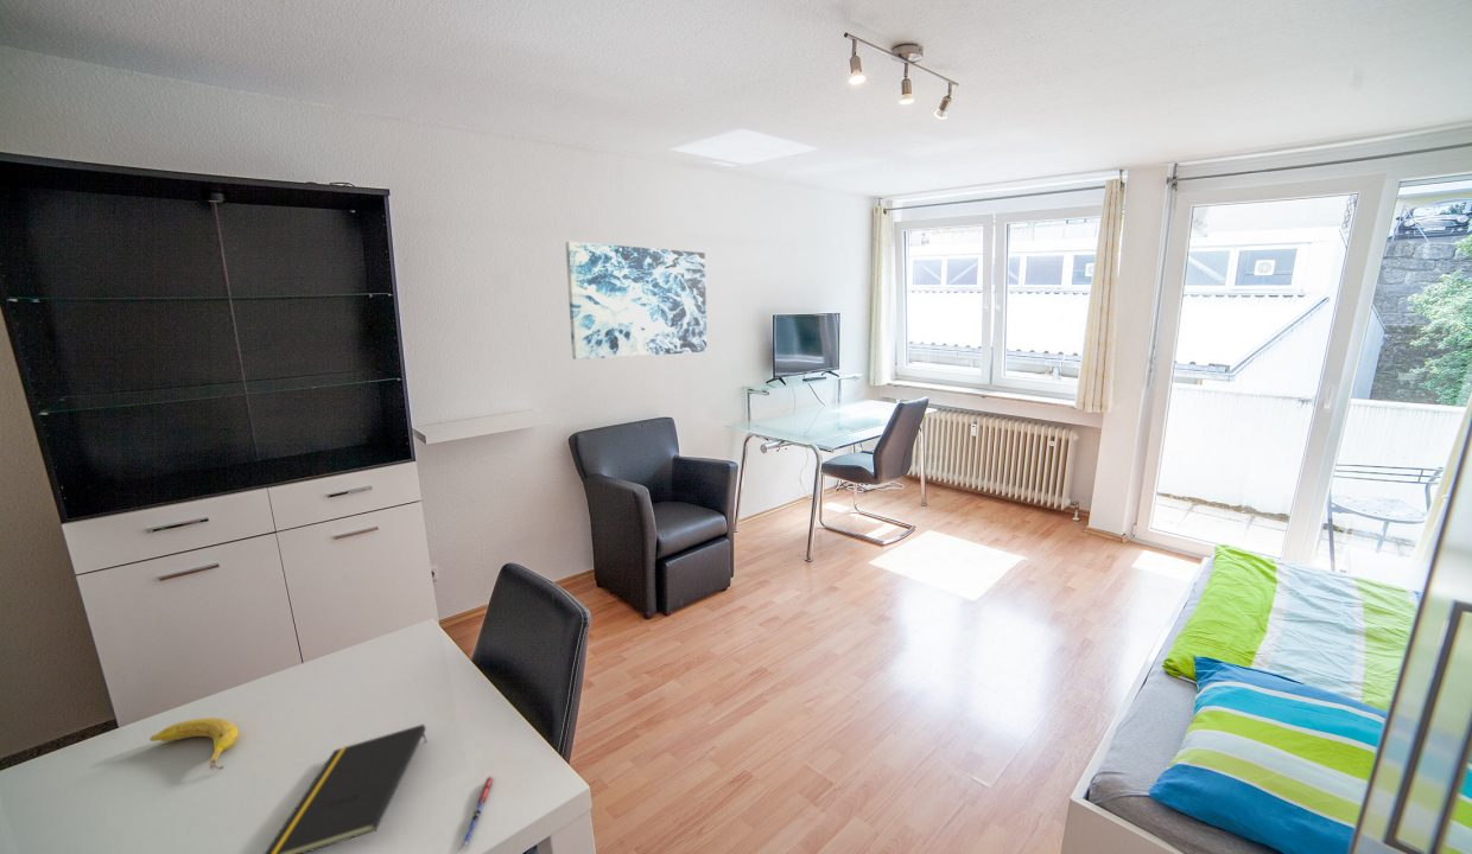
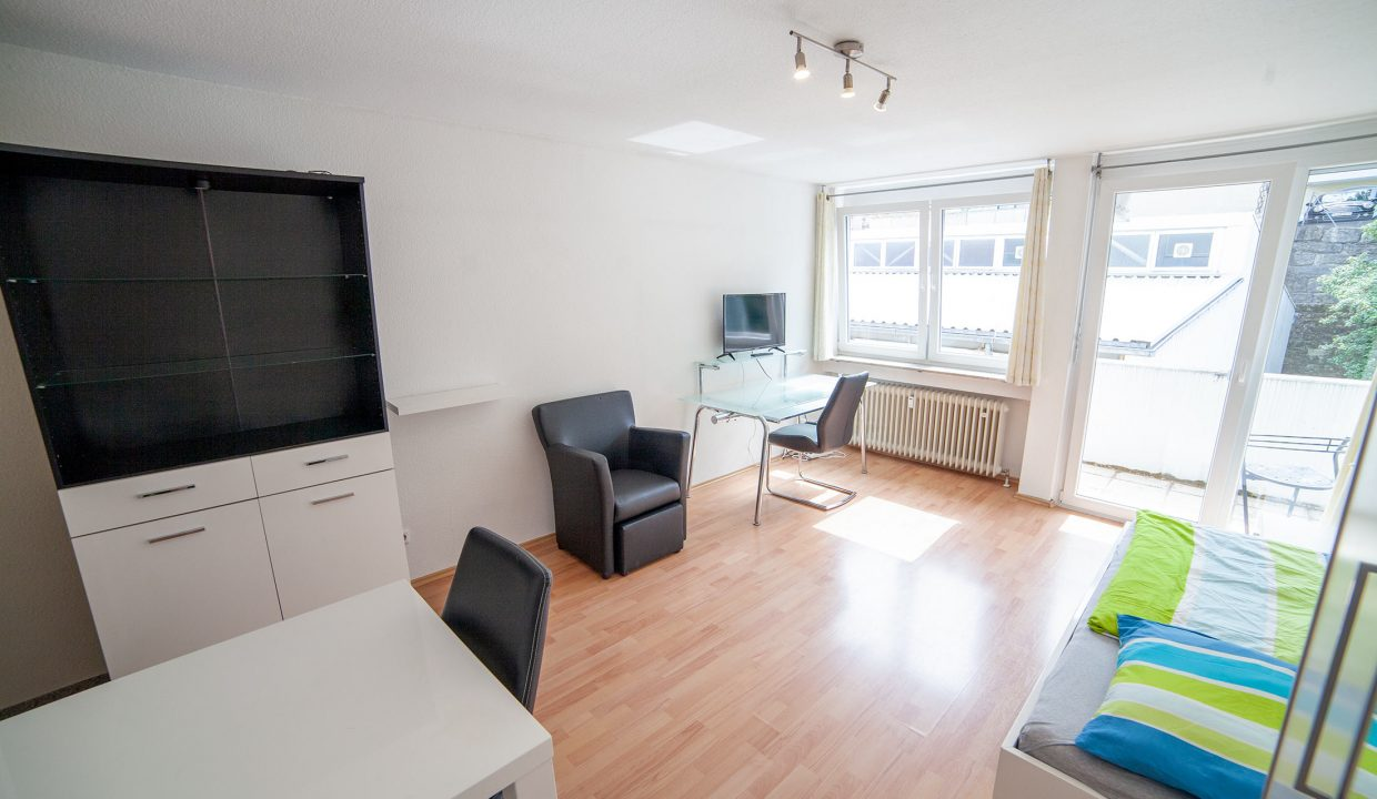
- wall art [564,241,708,361]
- notepad [264,724,427,854]
- fruit [148,716,240,771]
- pen [458,776,495,852]
